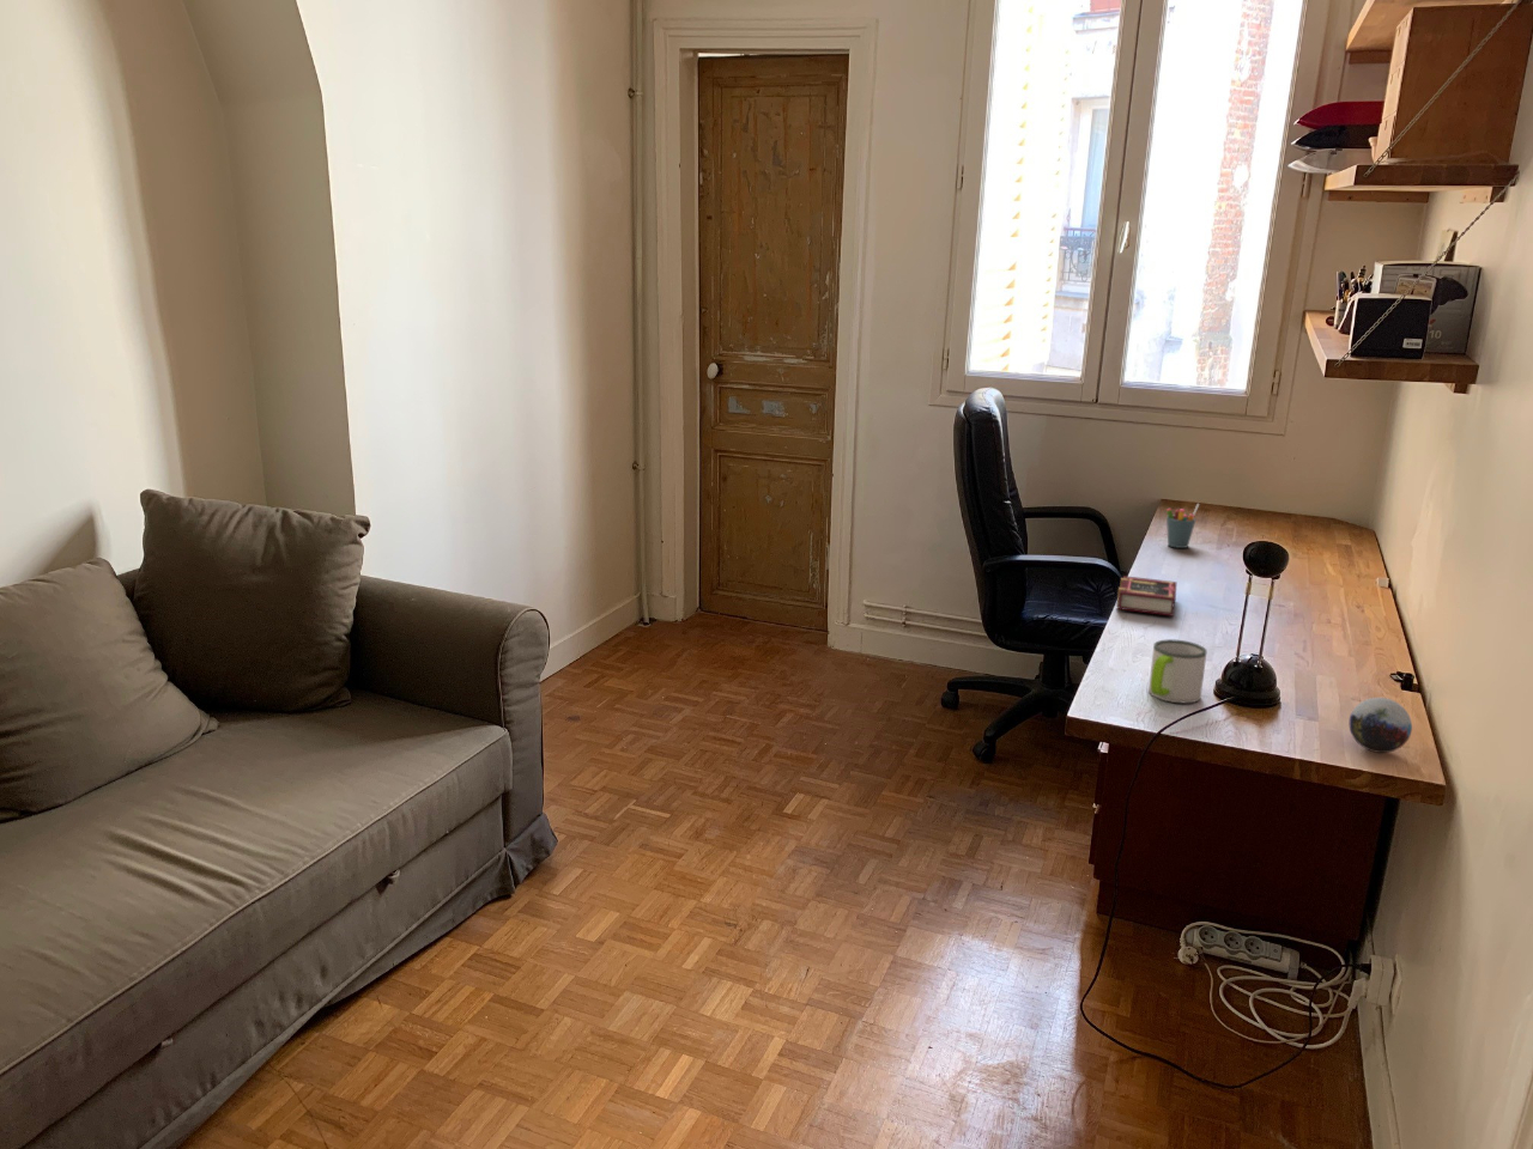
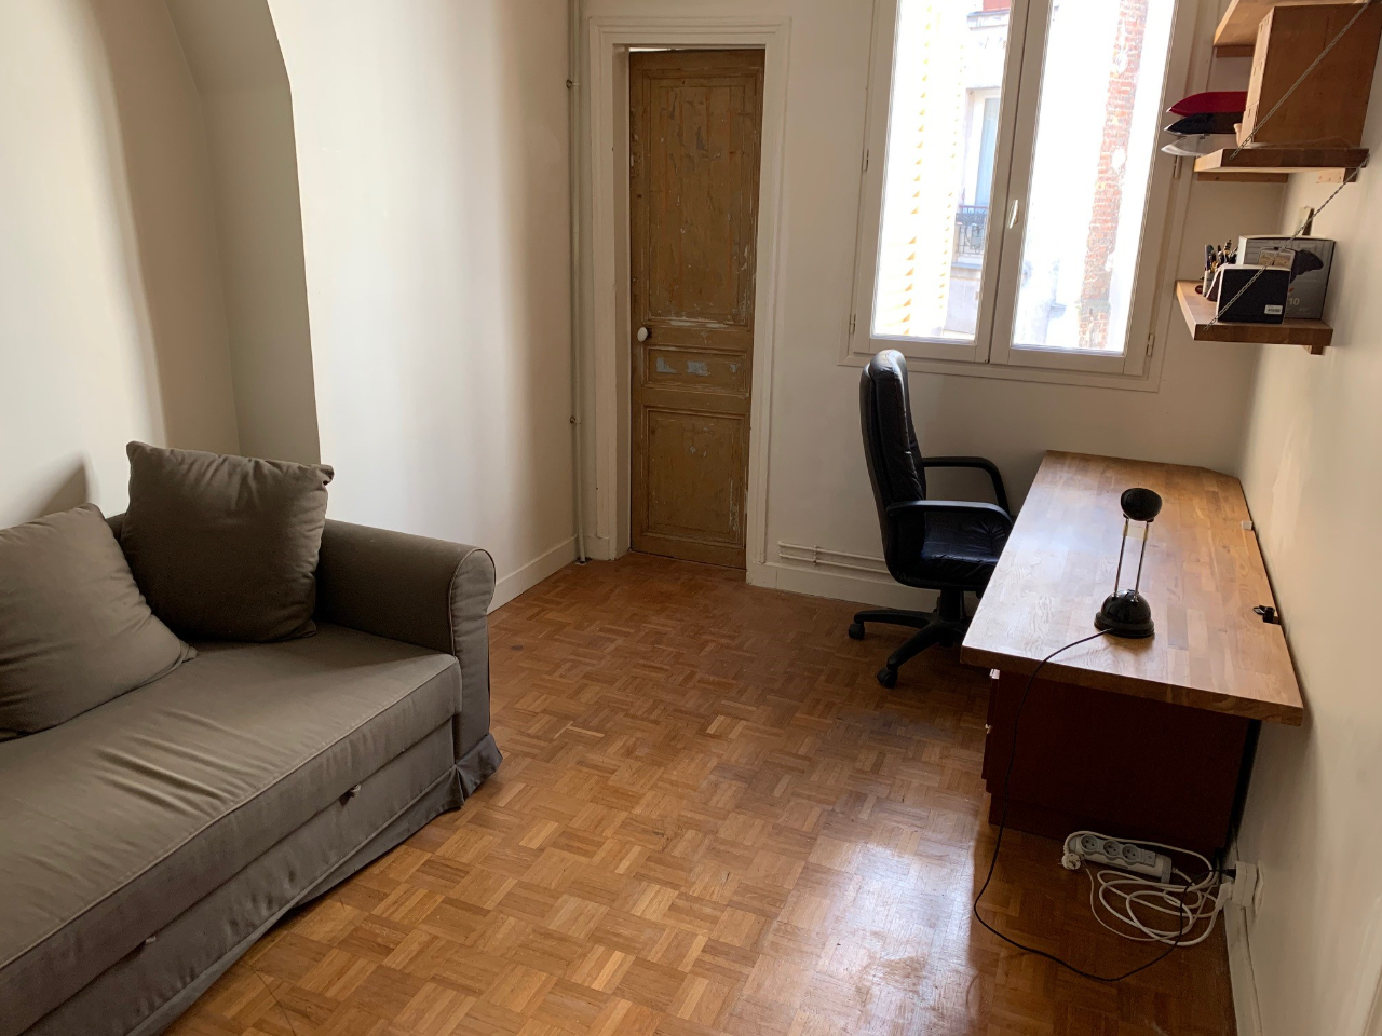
- pen holder [1165,502,1200,549]
- mug [1148,638,1207,704]
- decorative orb [1348,696,1413,754]
- book [1115,574,1177,618]
